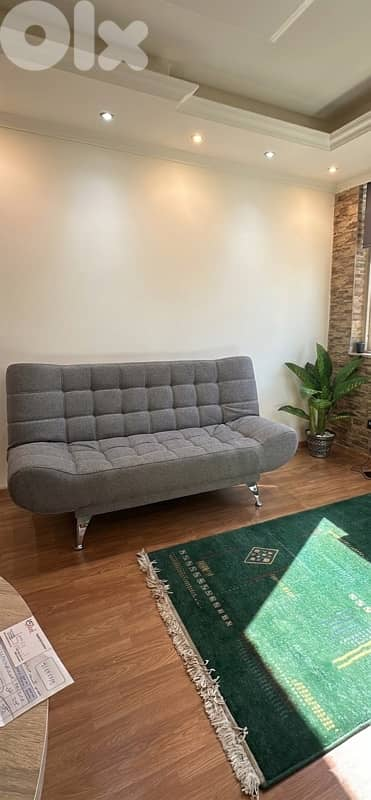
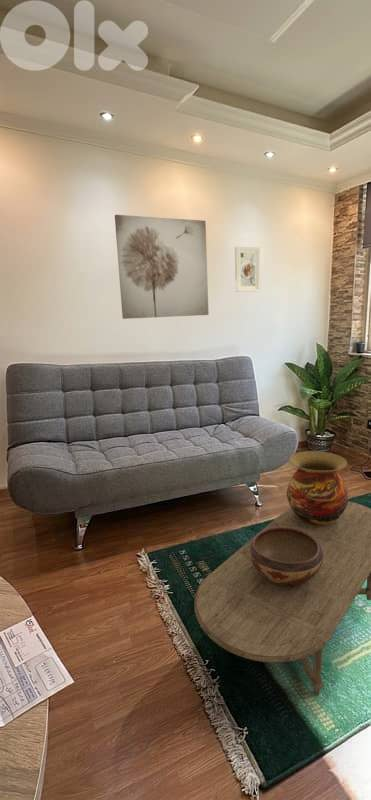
+ vase [286,450,349,526]
+ wall art [114,214,210,320]
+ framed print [234,246,261,293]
+ decorative bowl [249,527,323,586]
+ coffee table [193,500,371,696]
